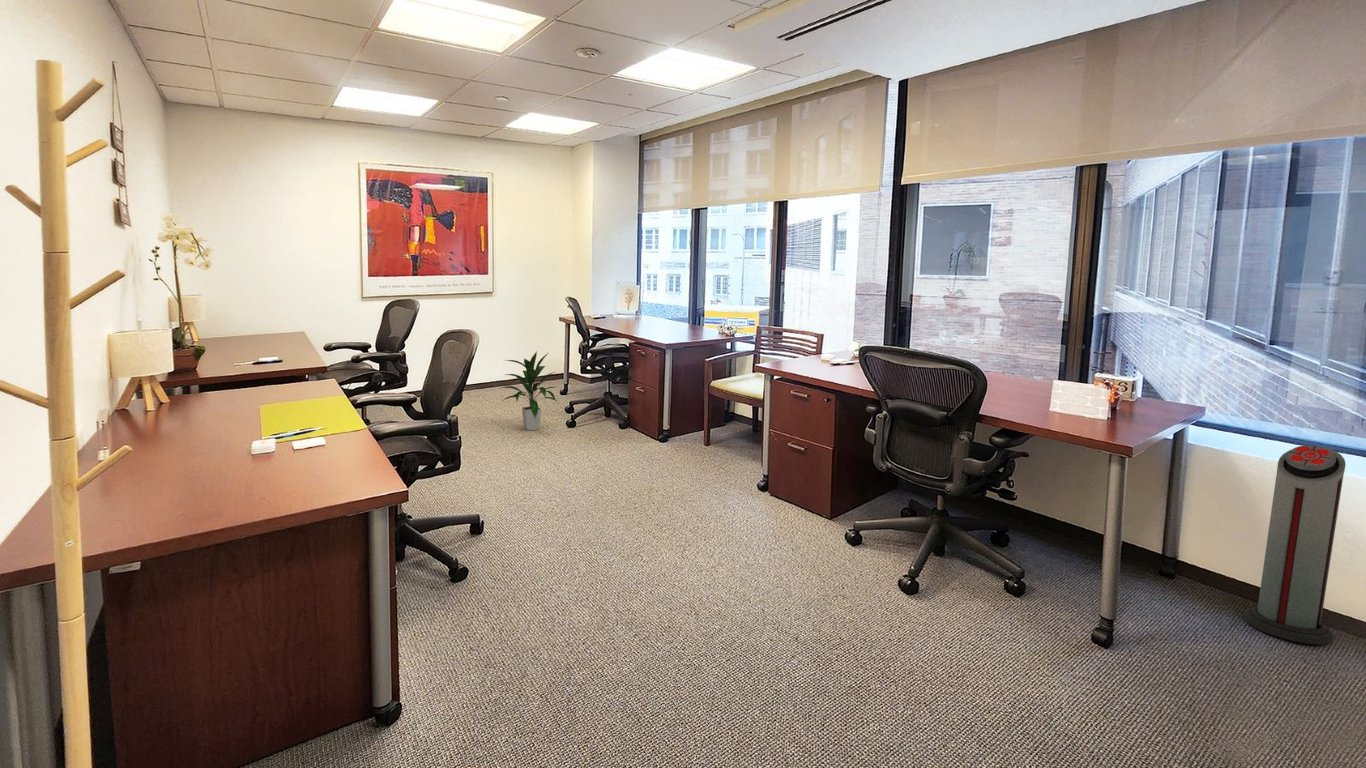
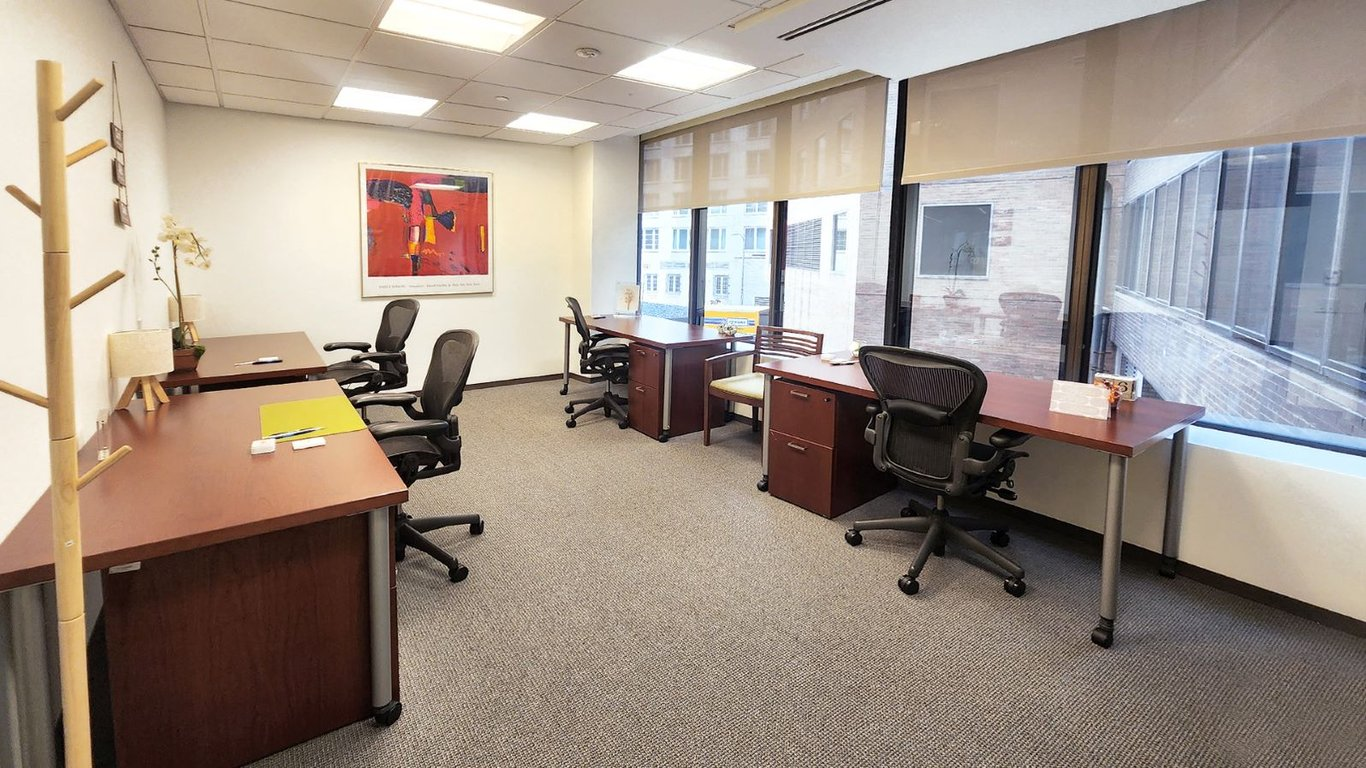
- indoor plant [501,350,559,431]
- air purifier [1243,444,1347,646]
